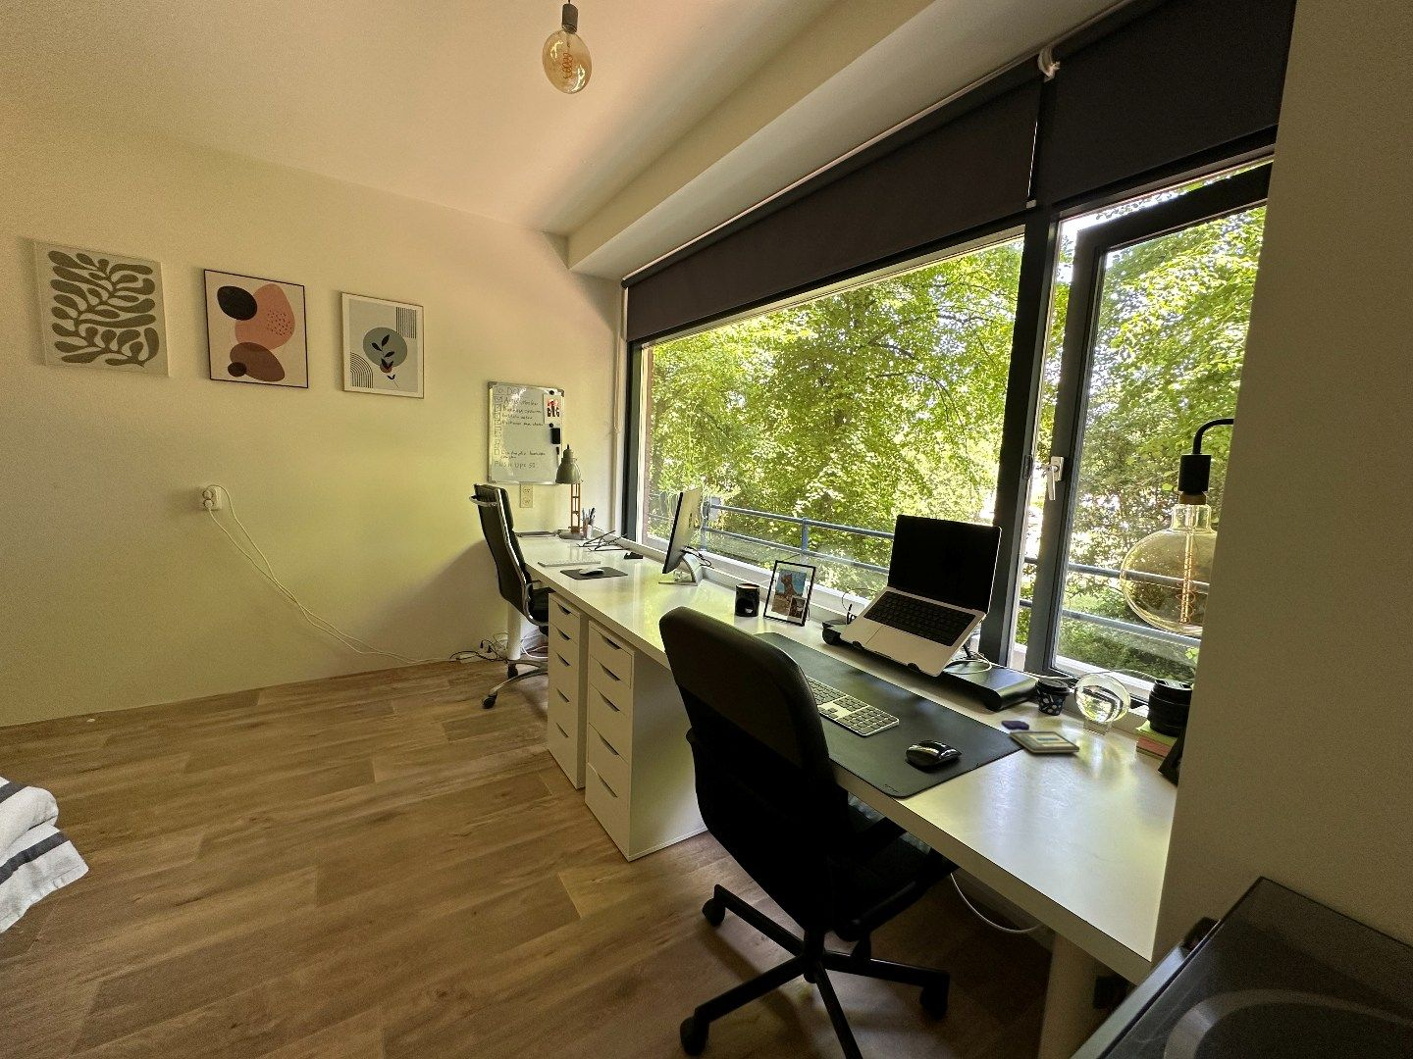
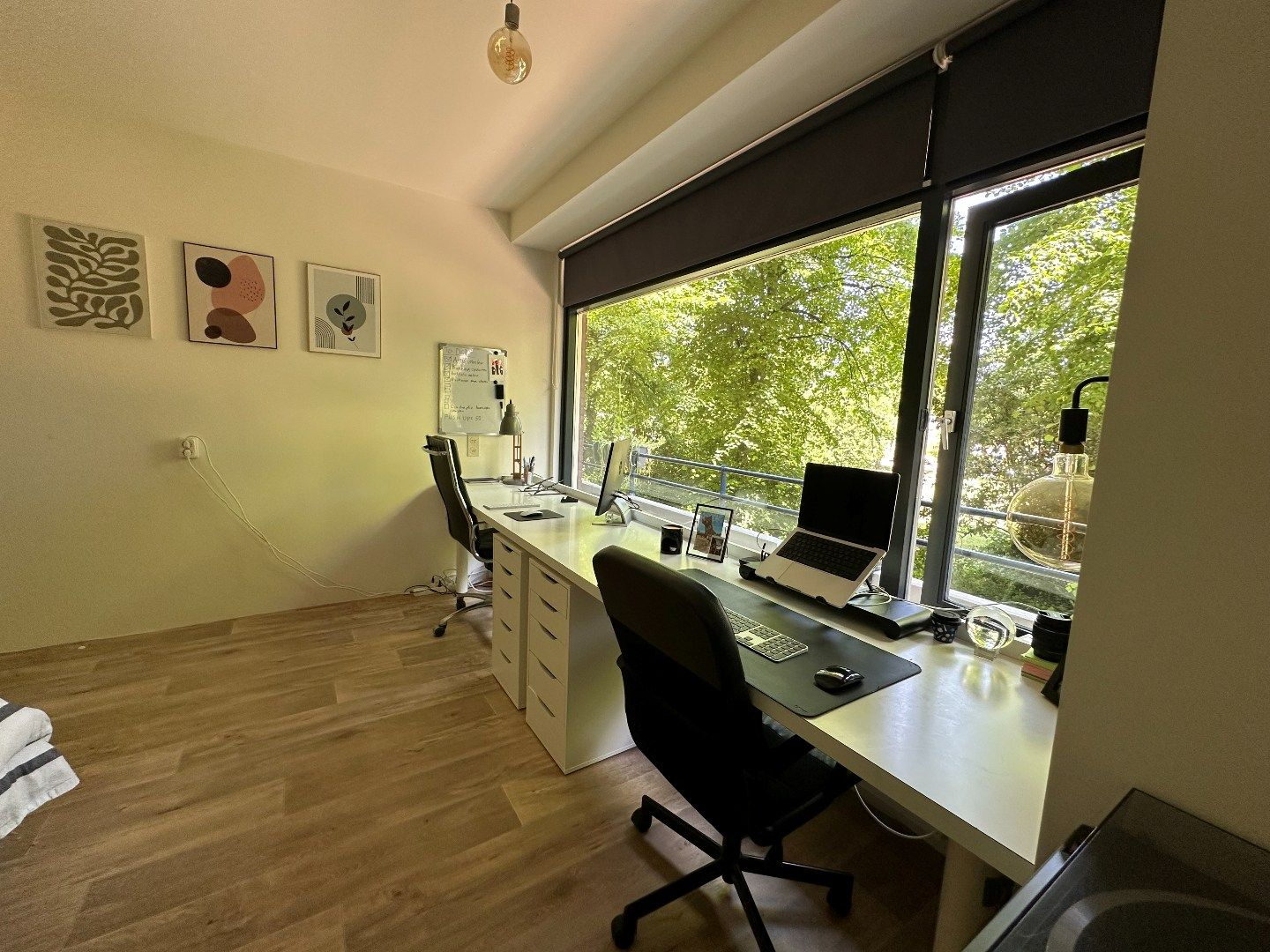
- tablet [1001,720,1080,754]
